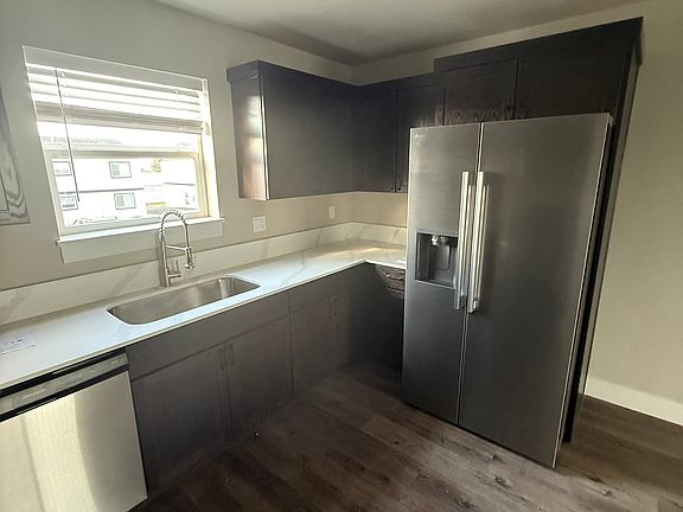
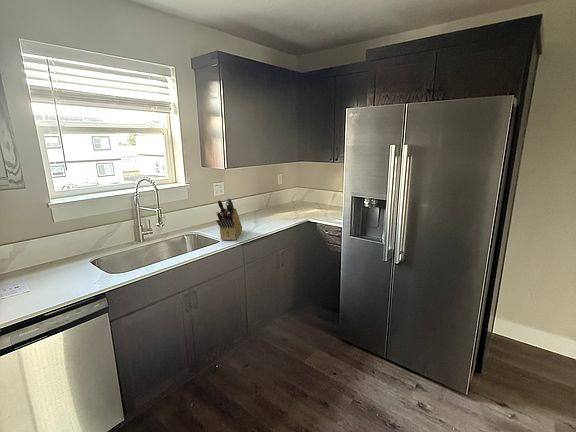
+ knife block [215,197,243,241]
